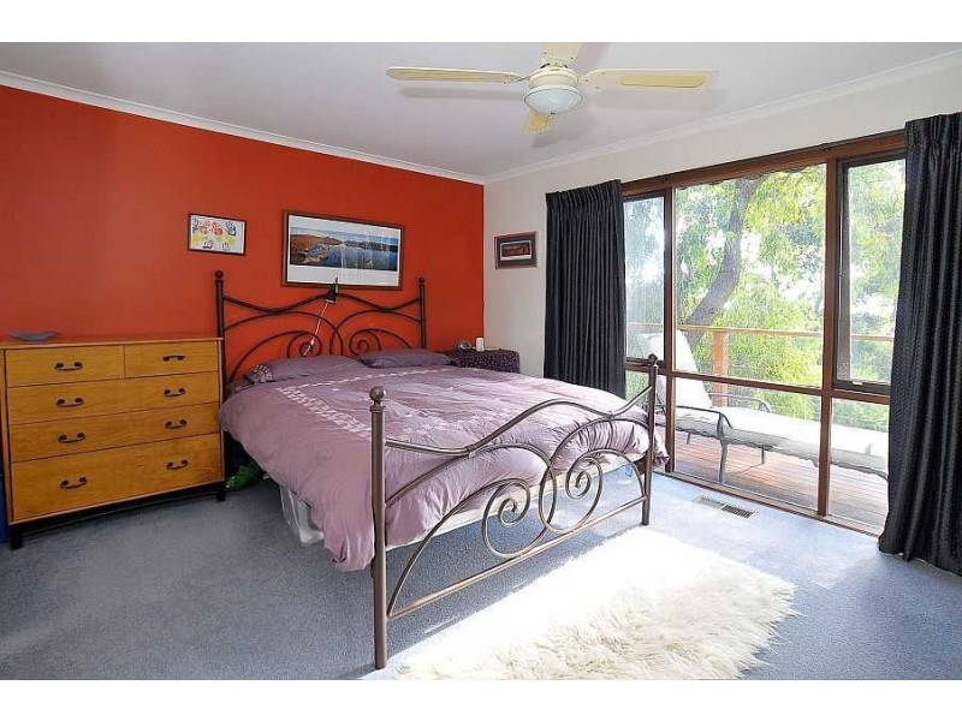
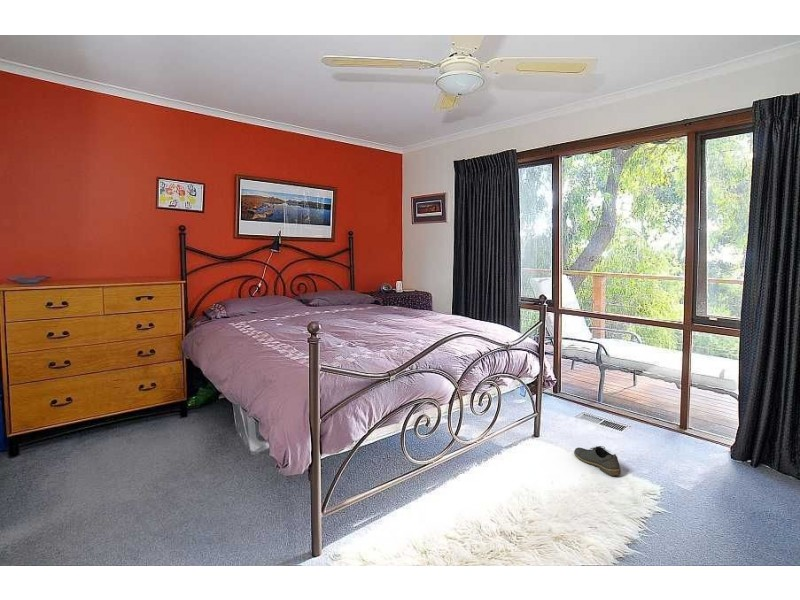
+ shoe [573,445,622,477]
